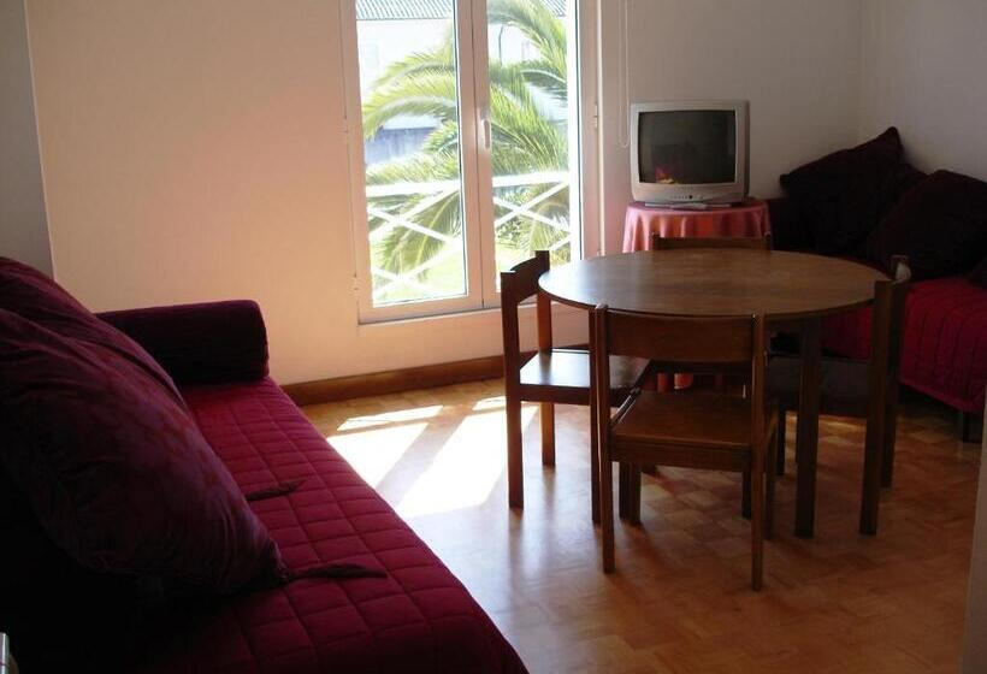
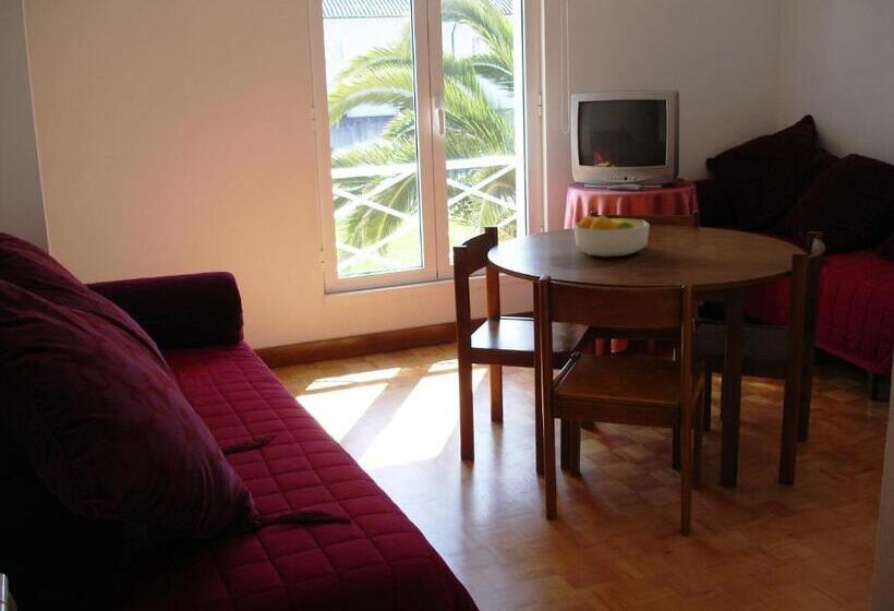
+ fruit bowl [572,214,651,257]
